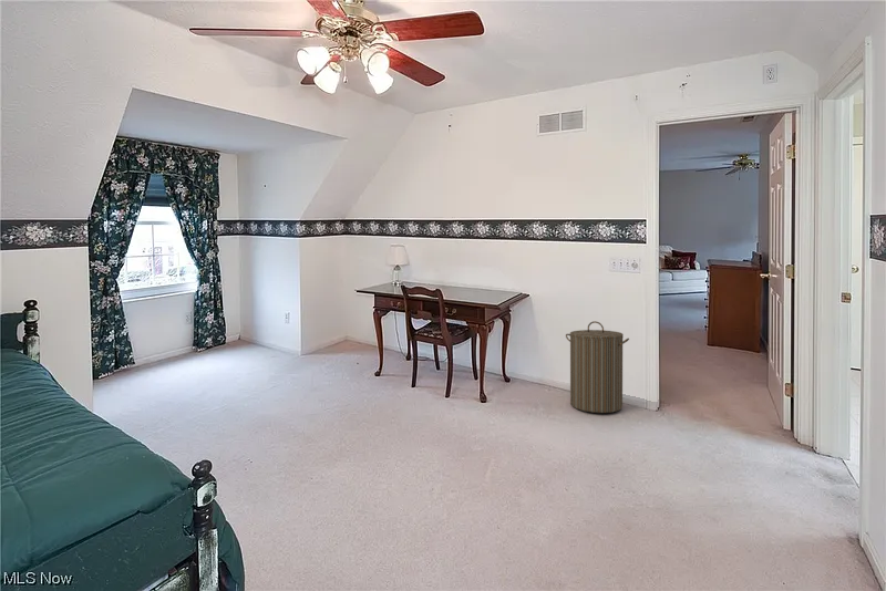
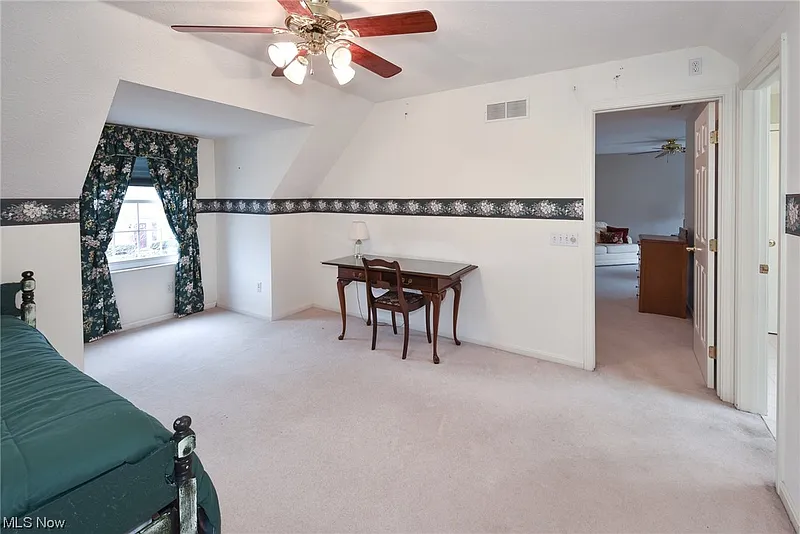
- laundry hamper [565,320,630,414]
